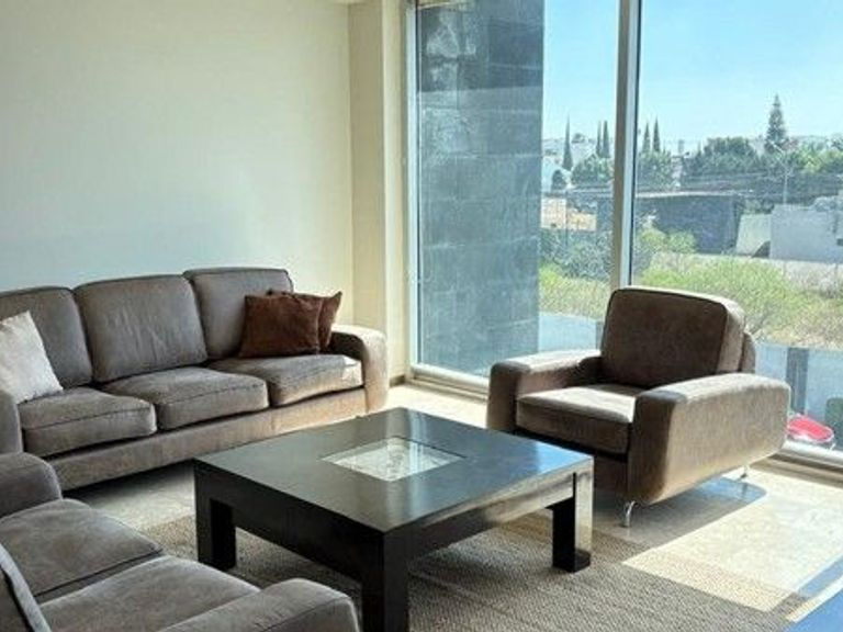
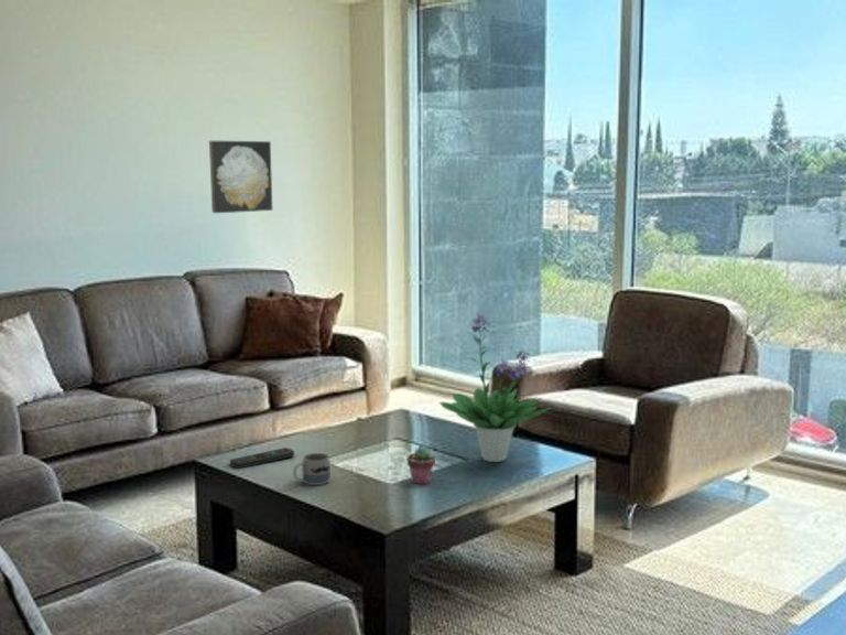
+ remote control [229,446,295,470]
+ mug [292,452,332,486]
+ potted succulent [406,445,436,485]
+ wall art [208,140,273,214]
+ potted plant [438,312,552,463]
